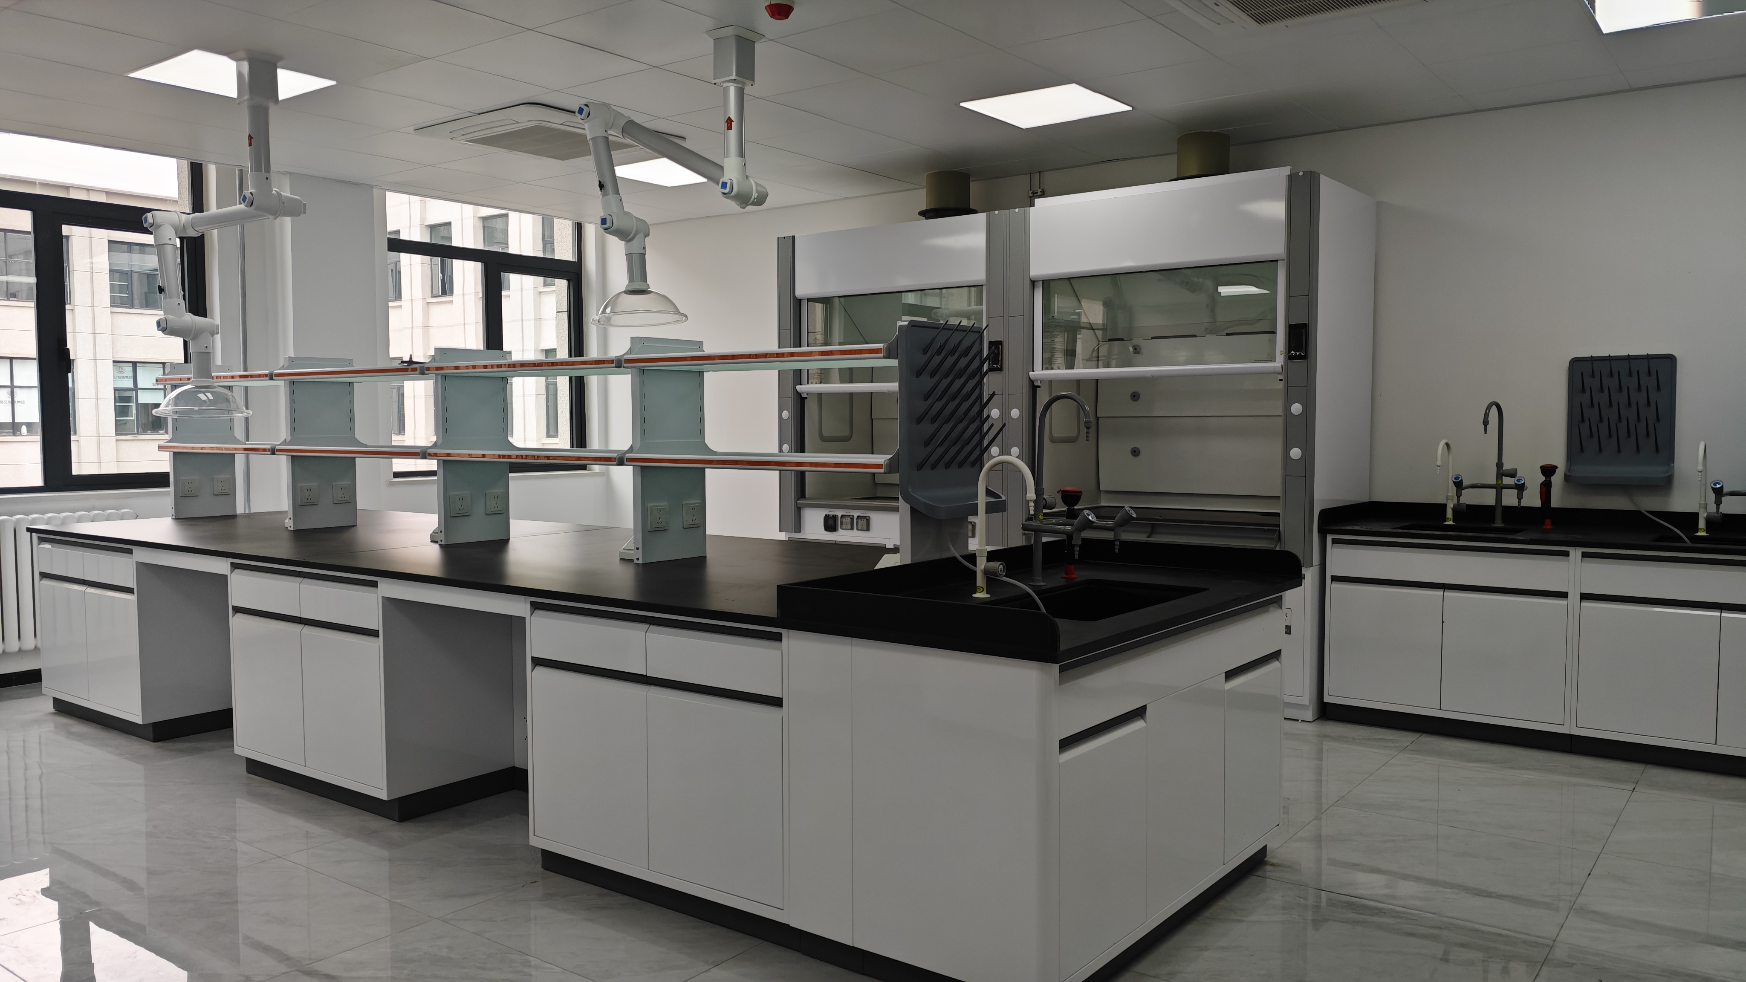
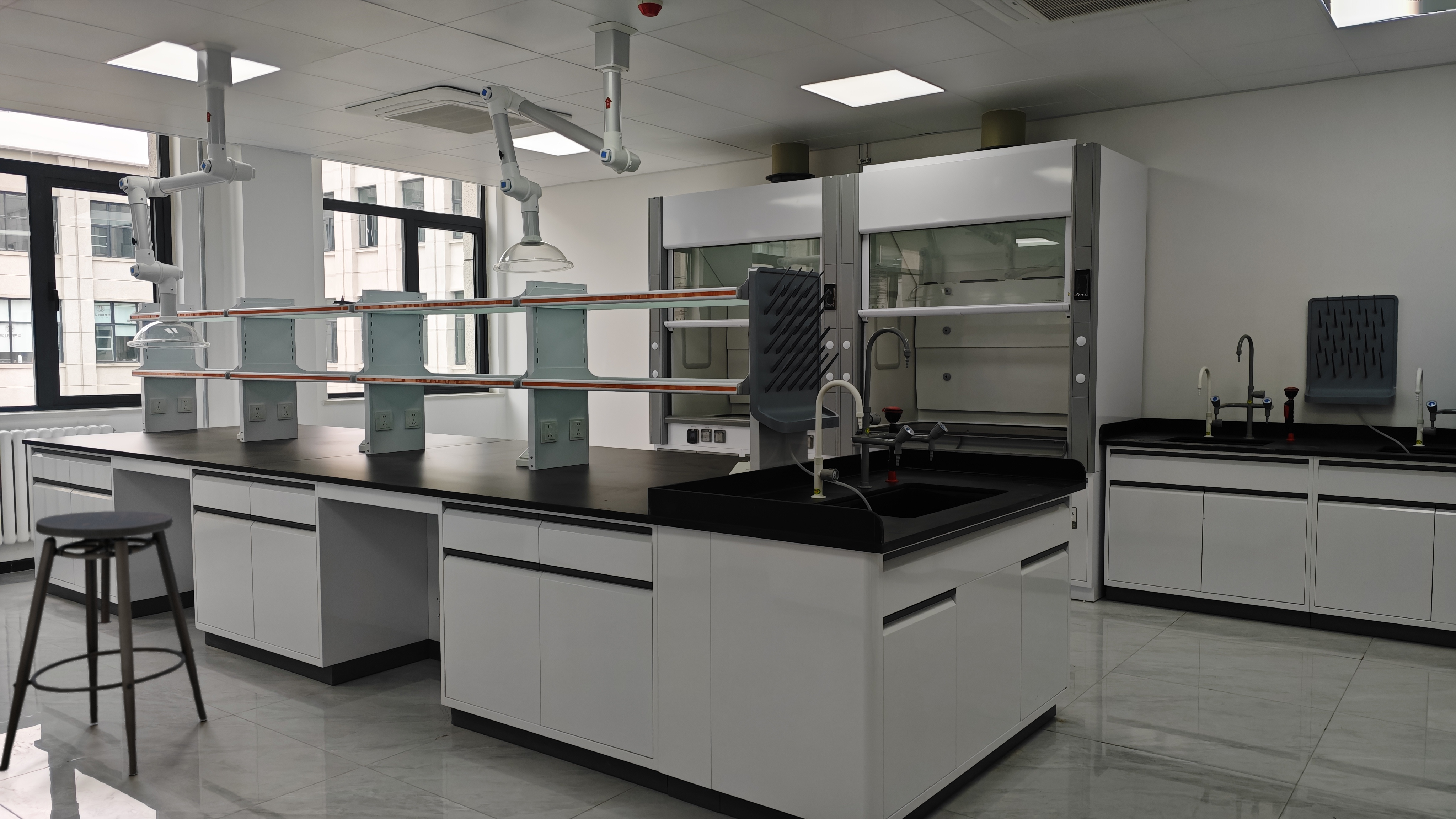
+ stool [0,511,208,776]
